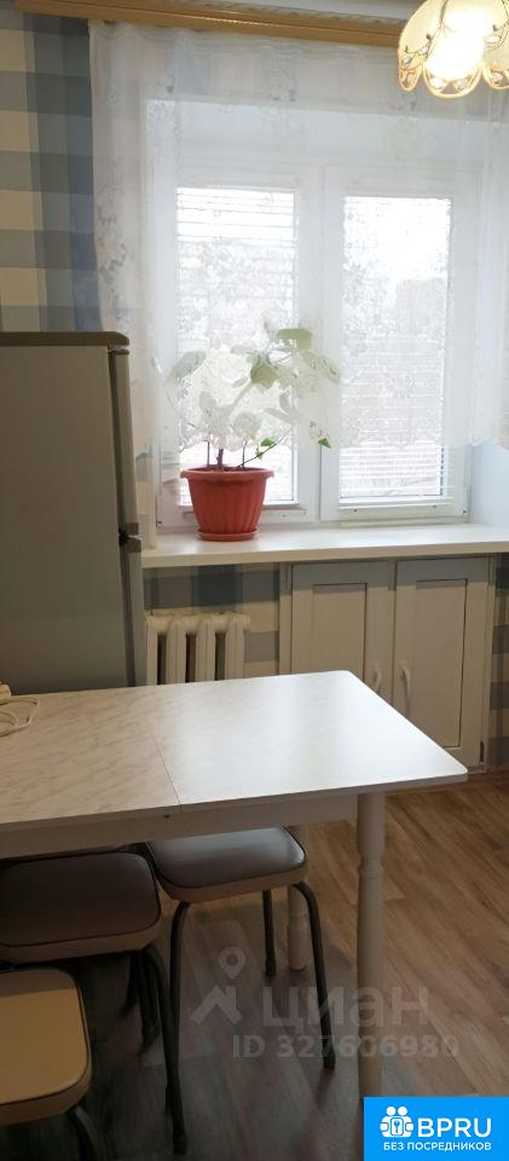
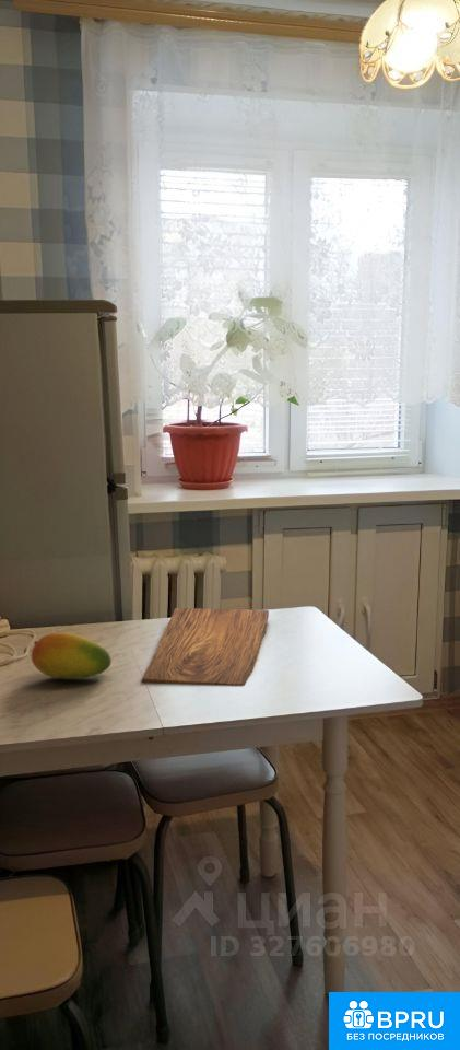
+ fruit [31,631,113,680]
+ cutting board [142,607,270,687]
